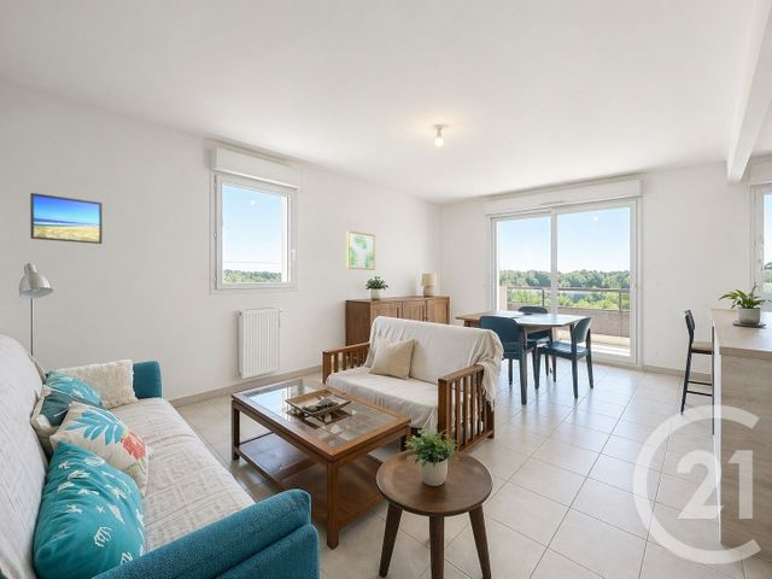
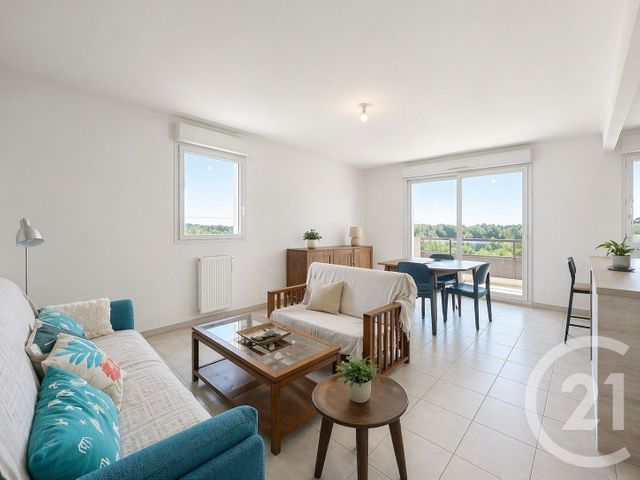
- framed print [29,192,104,245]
- wall art [345,229,376,271]
